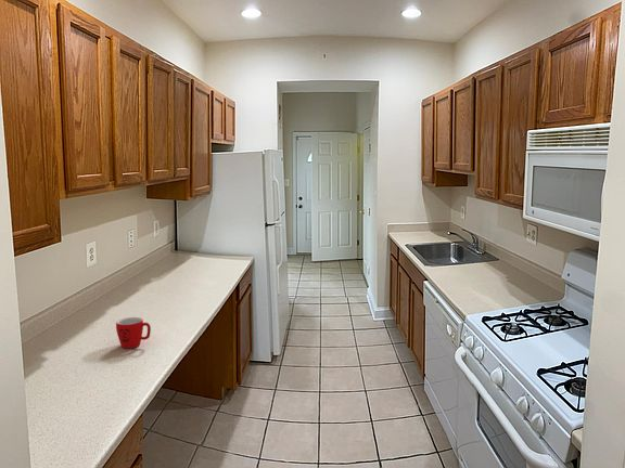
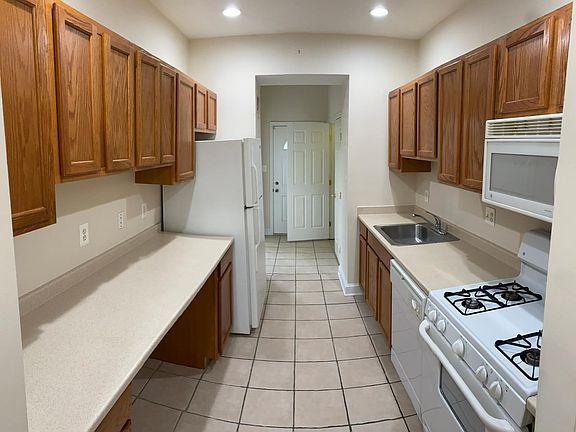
- mug [115,316,152,349]
